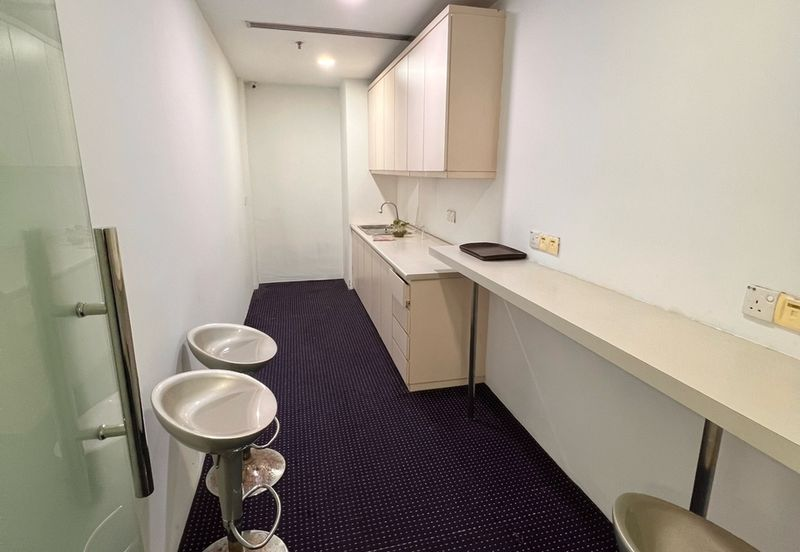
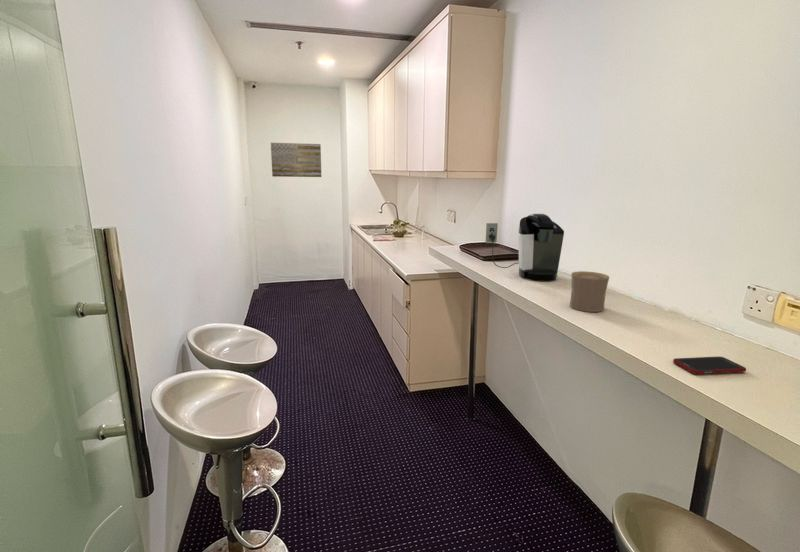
+ coffee maker [484,213,565,282]
+ cup [569,270,610,313]
+ wall art [270,142,322,178]
+ cell phone [672,356,747,375]
